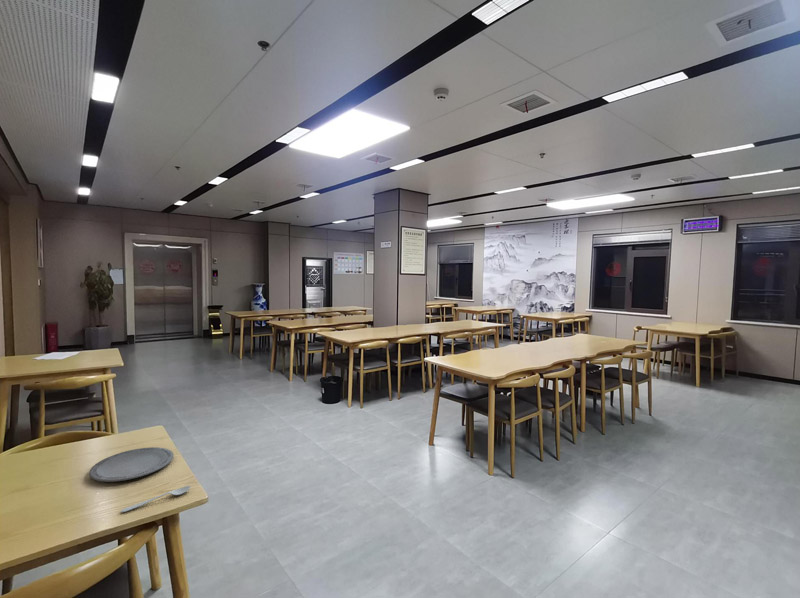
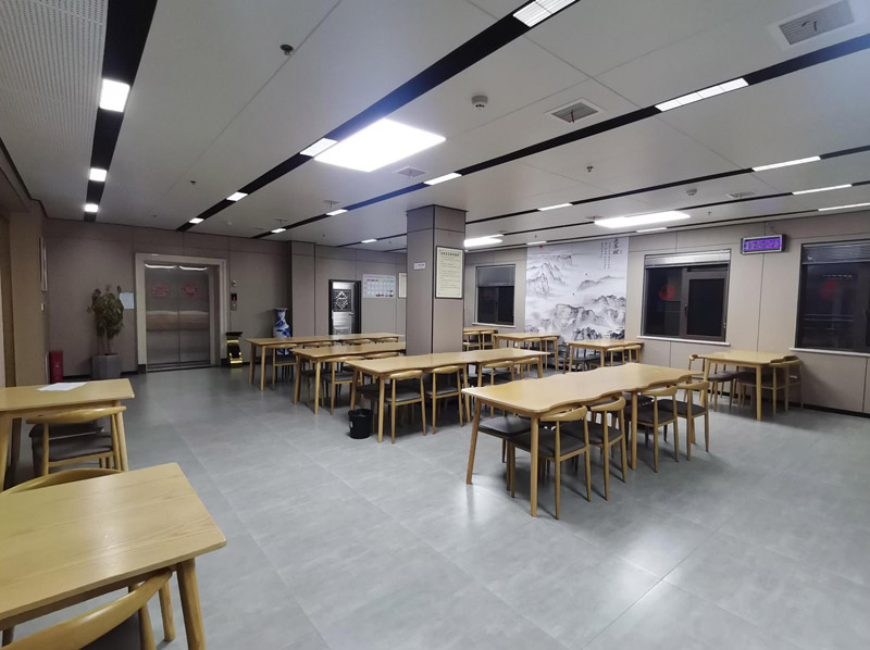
- spoon [120,485,192,513]
- plate [88,446,174,483]
